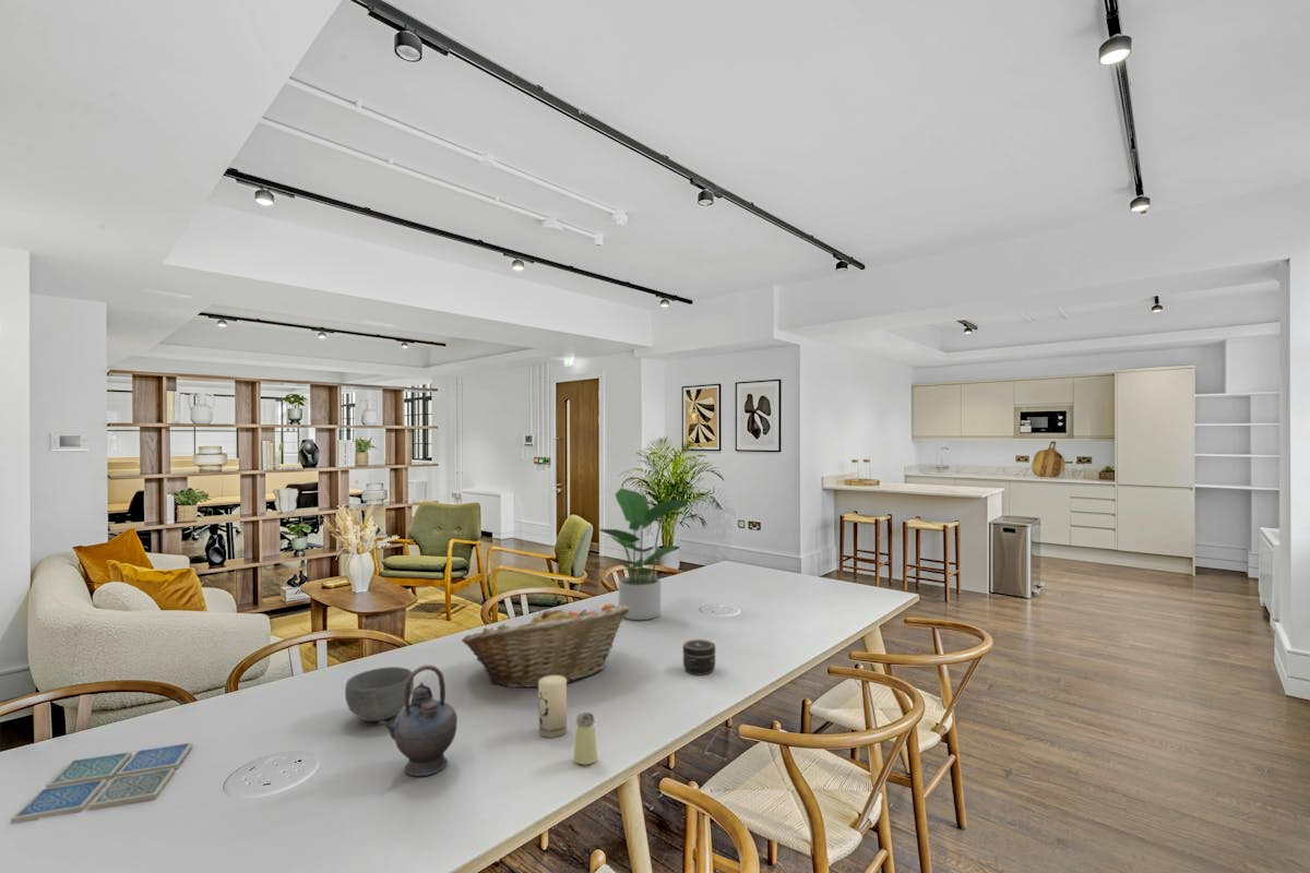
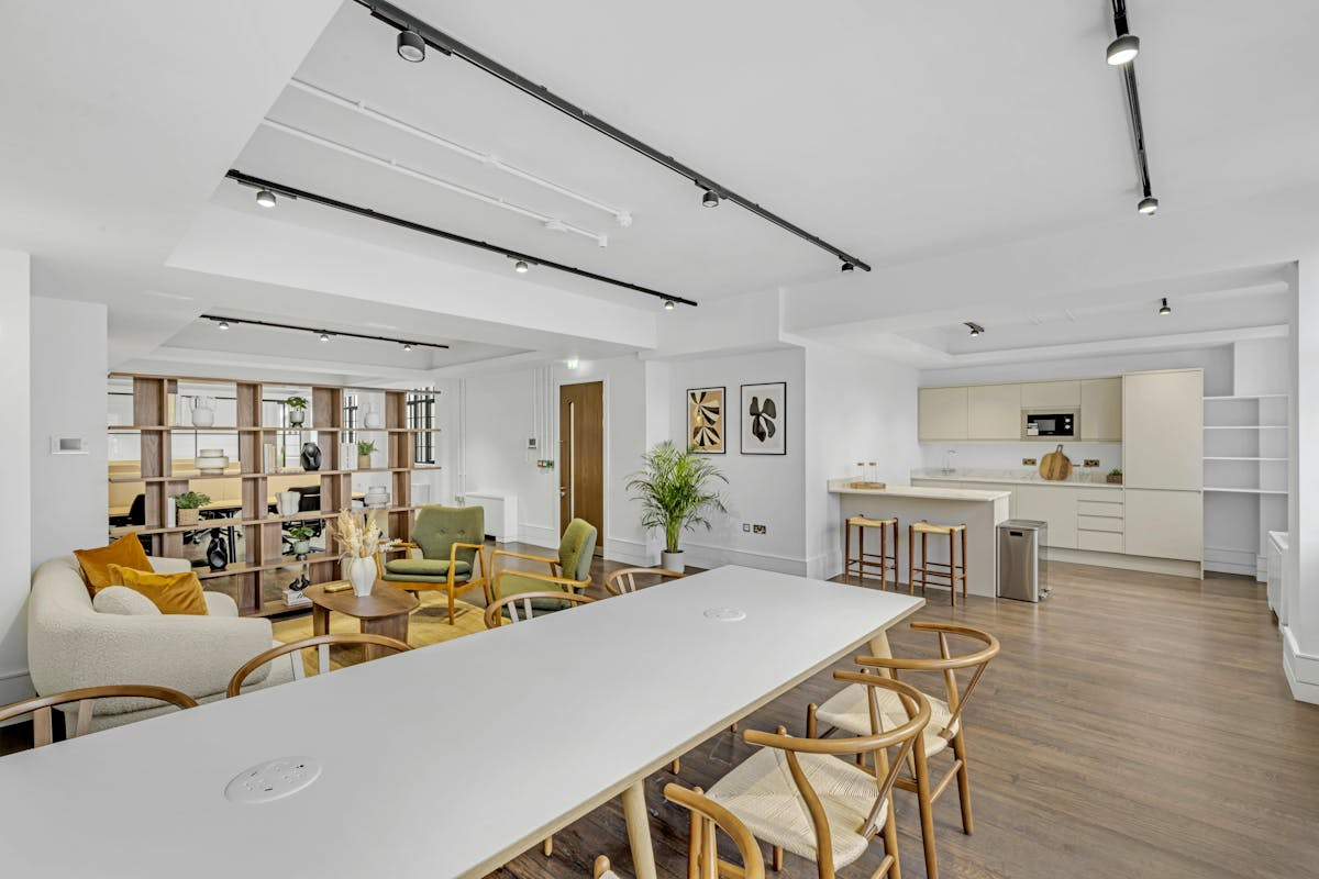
- candle [537,675,568,739]
- bowl [344,666,415,722]
- saltshaker [573,711,598,766]
- jar [681,638,717,675]
- fruit basket [461,602,630,689]
- drink coaster [10,741,193,825]
- potted plant [598,487,690,621]
- teapot [378,665,458,777]
